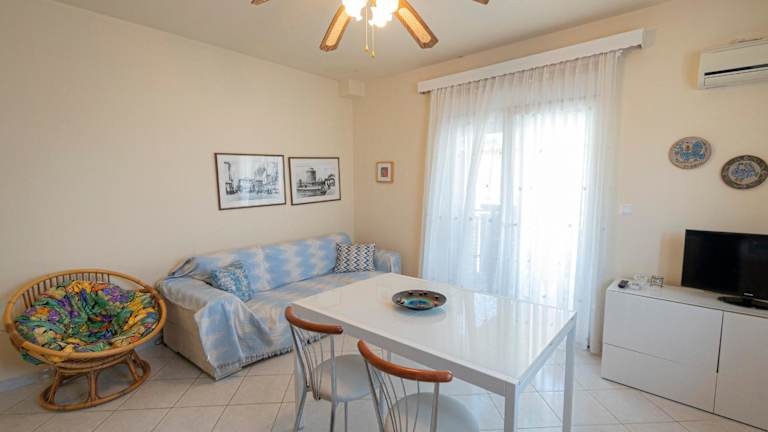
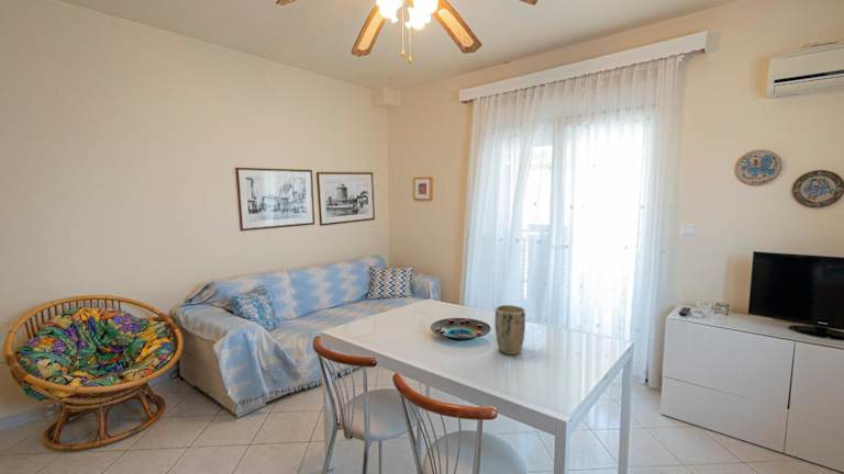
+ plant pot [493,304,526,356]
